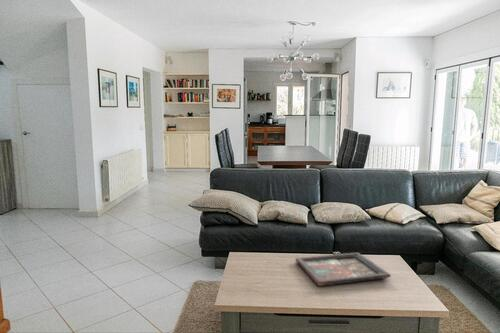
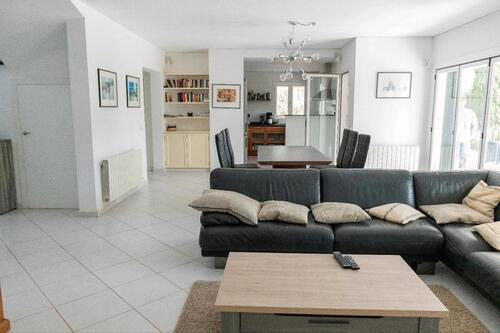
- decorative tray [295,251,392,287]
